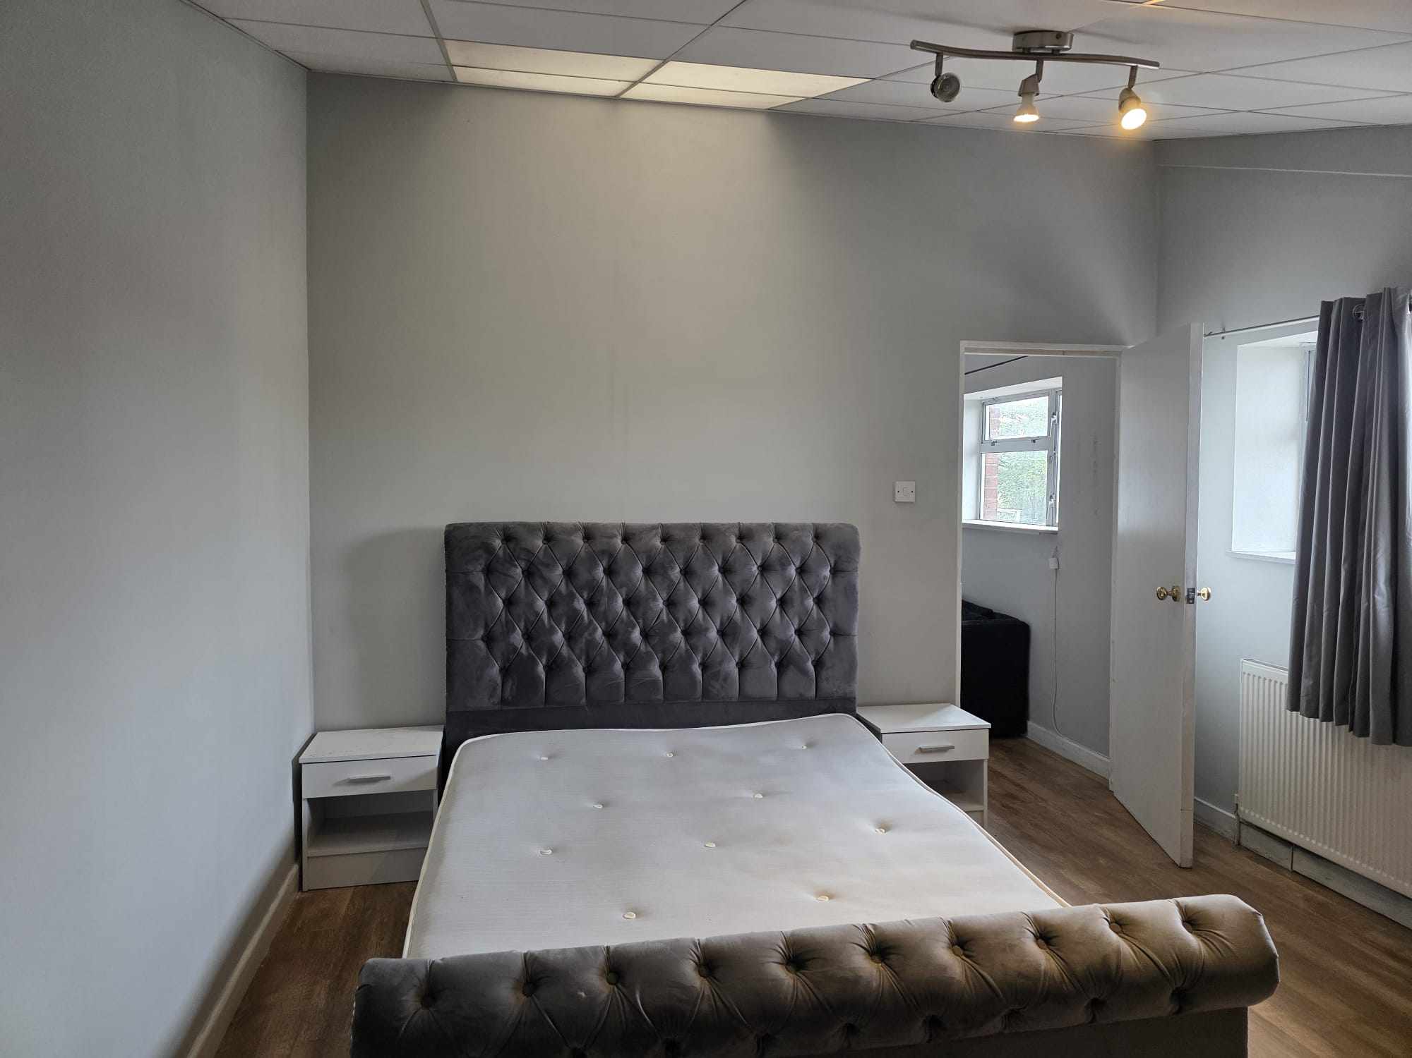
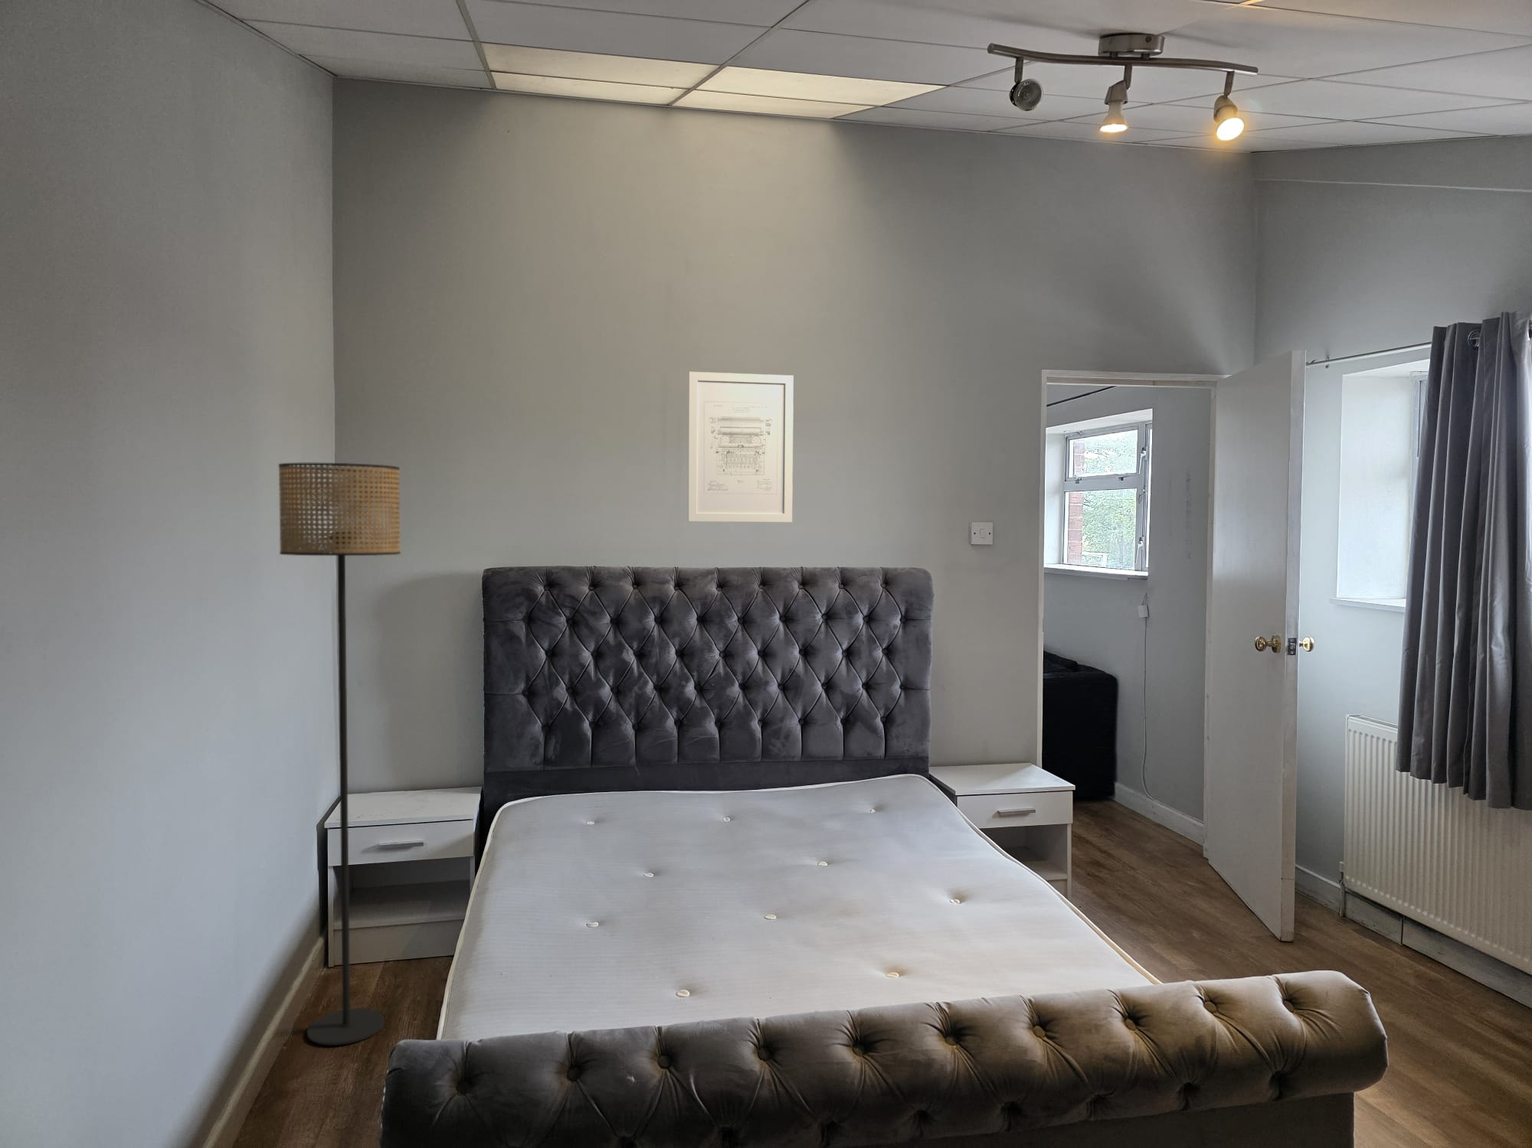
+ floor lamp [279,462,402,1047]
+ wall art [688,371,794,522]
